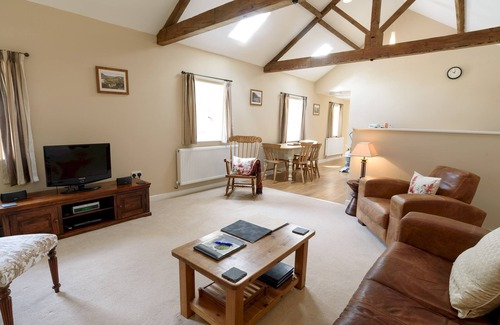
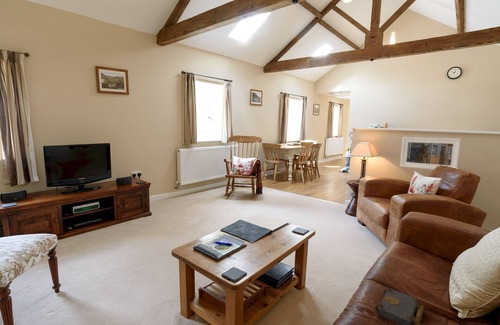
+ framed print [399,136,462,170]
+ book [372,287,425,325]
